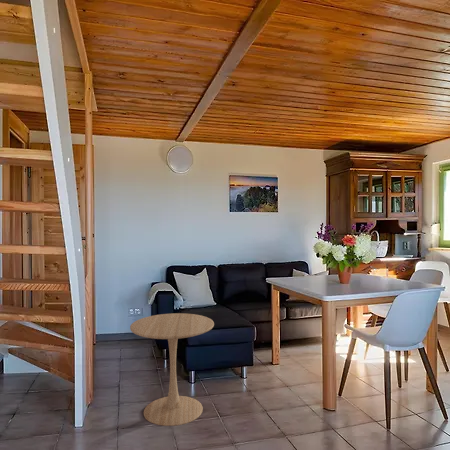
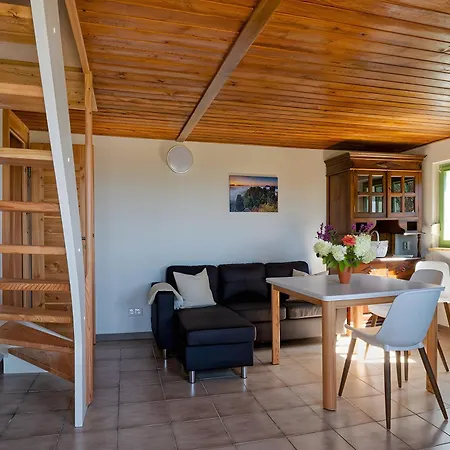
- side table [129,312,215,427]
